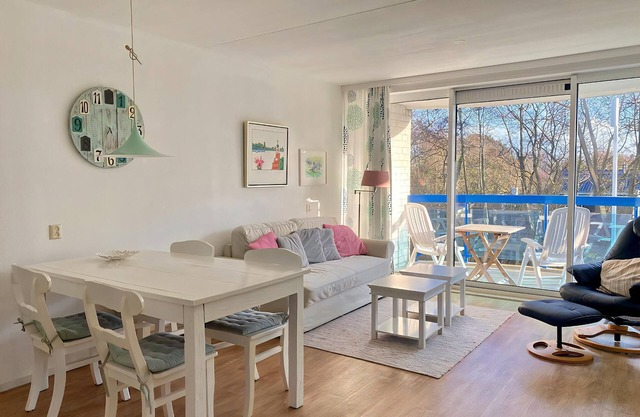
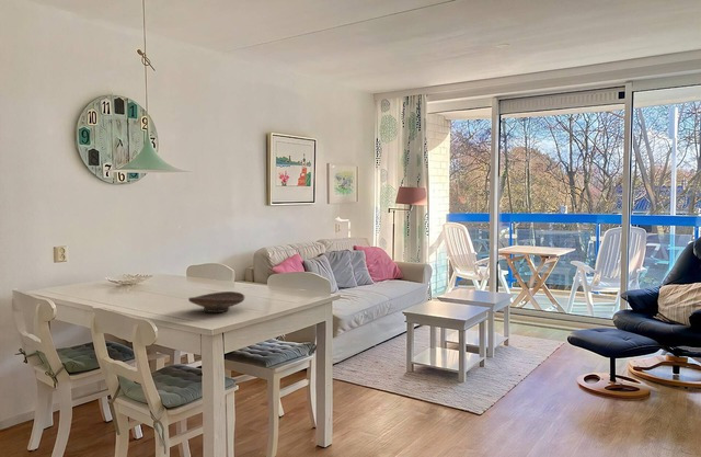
+ decorative bowl [187,290,245,313]
